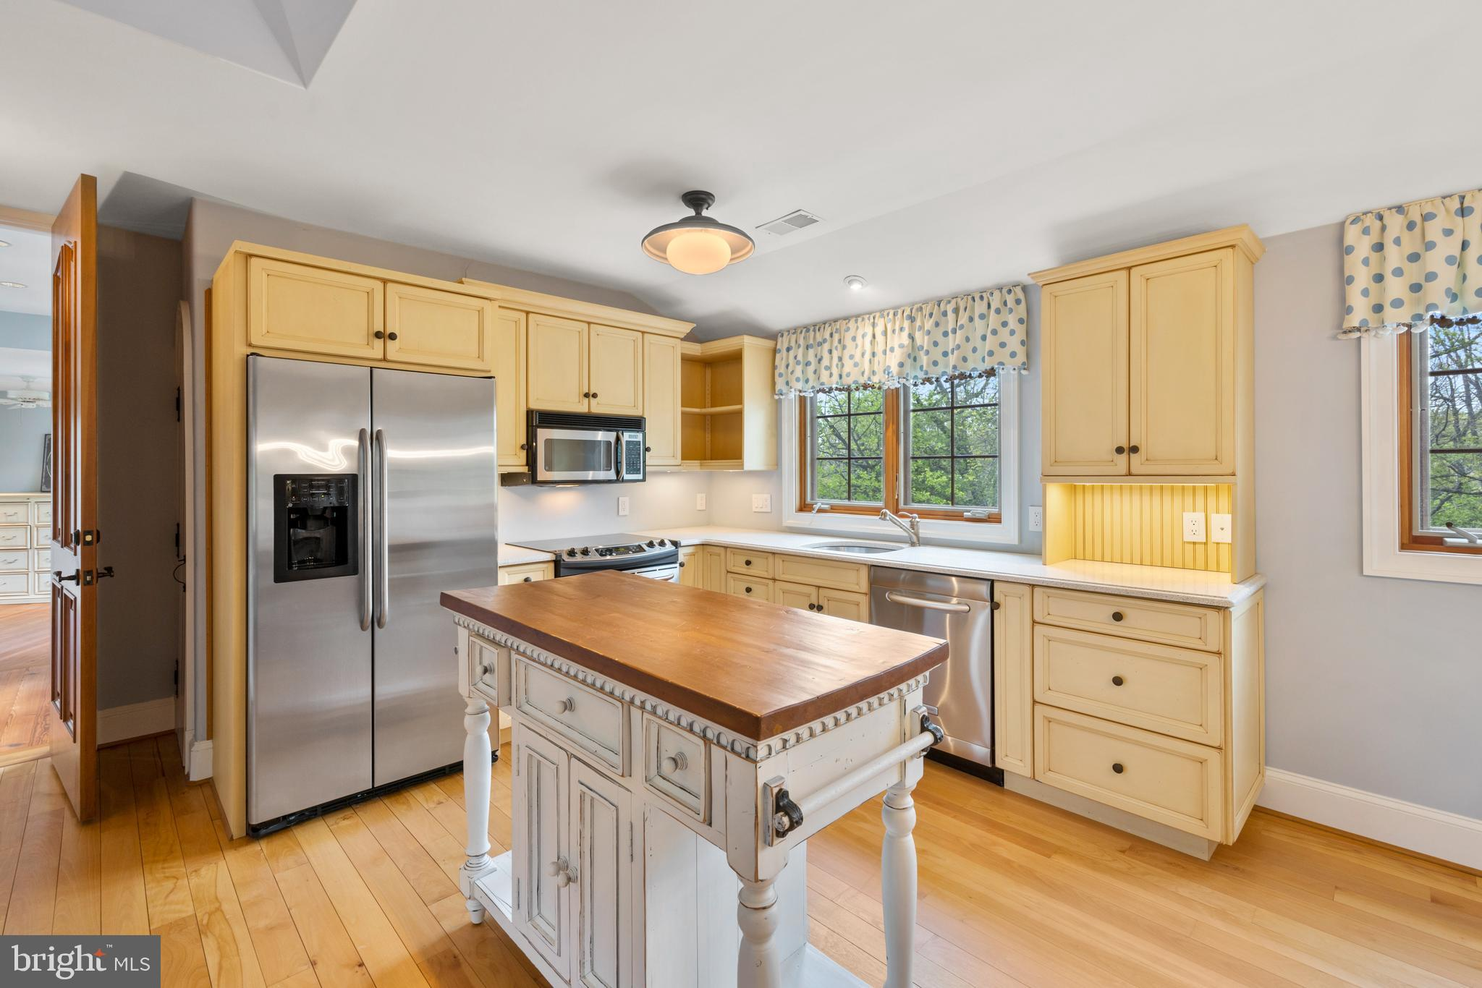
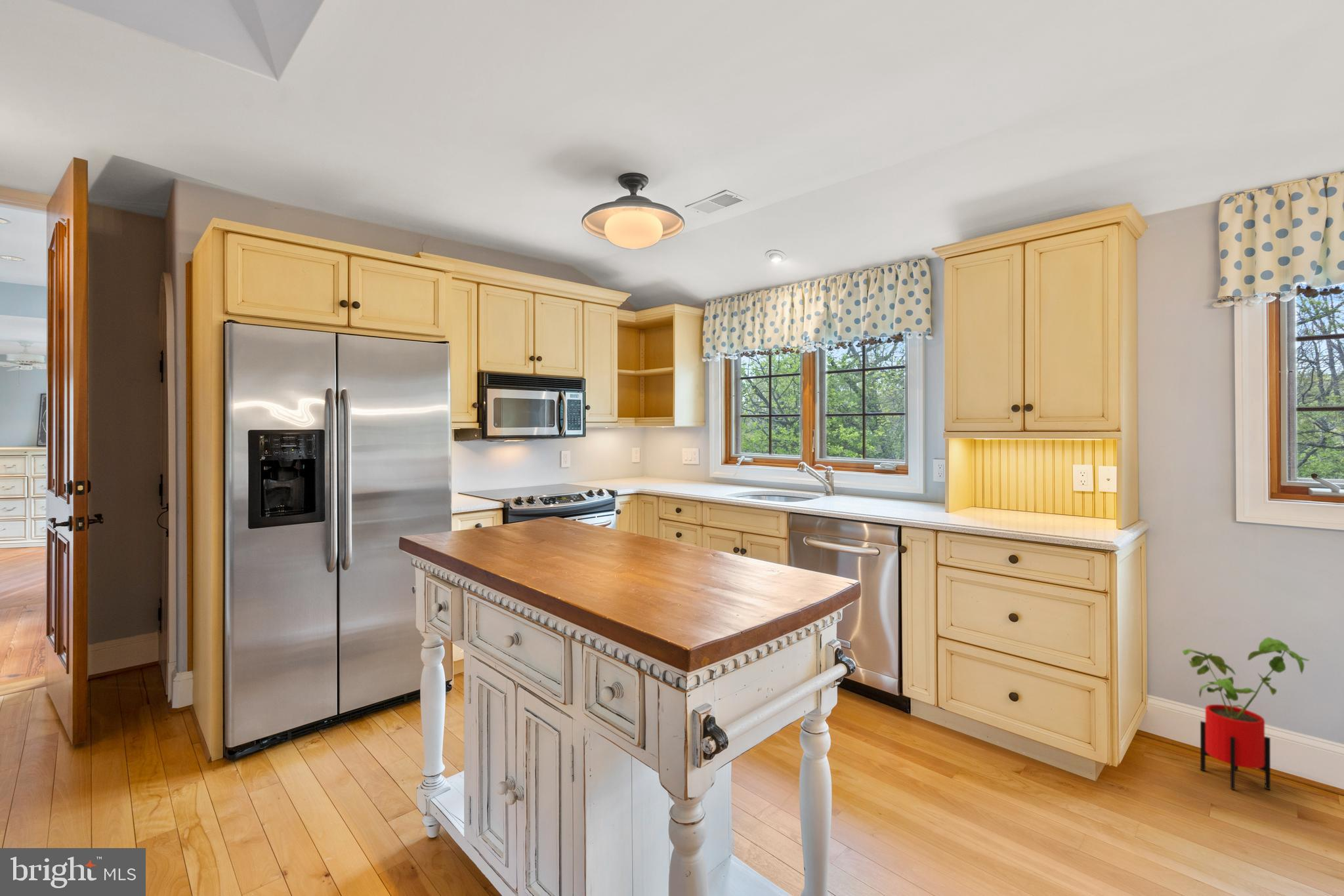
+ house plant [1182,636,1310,790]
